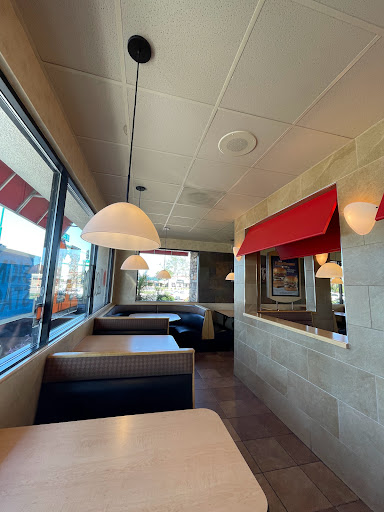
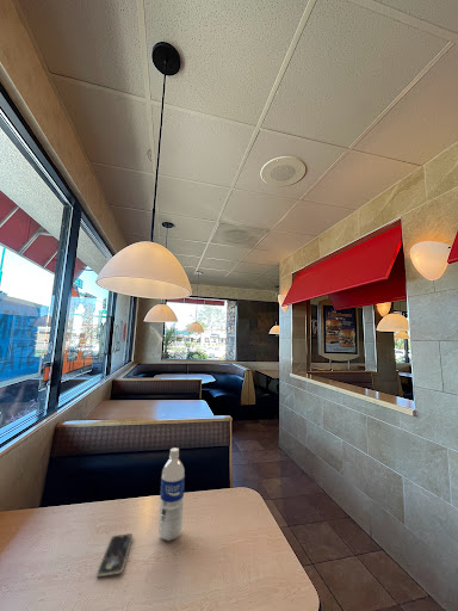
+ smartphone [95,532,134,578]
+ water bottle [157,446,186,542]
